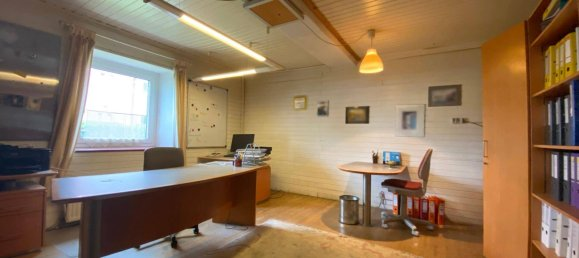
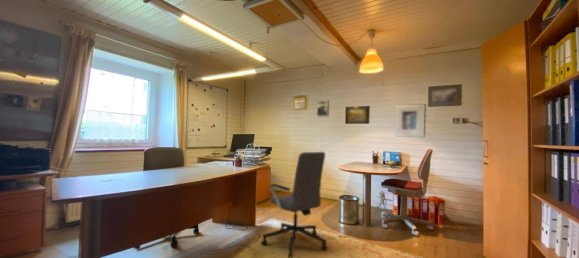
+ office chair [261,151,328,258]
